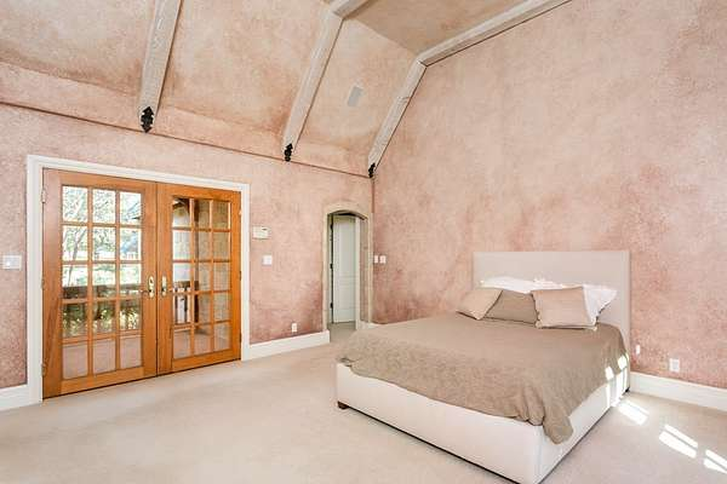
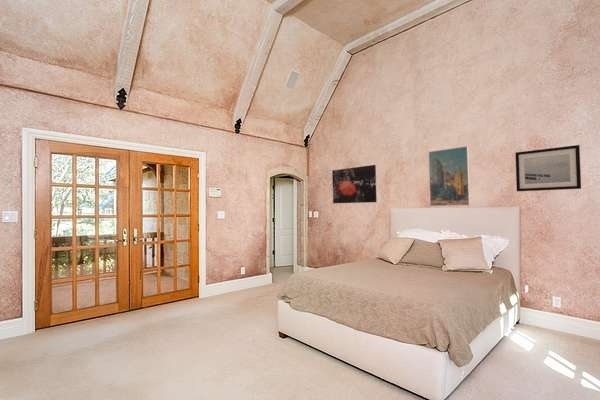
+ wall art [514,144,582,192]
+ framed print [428,145,471,207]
+ wall art [331,164,378,204]
